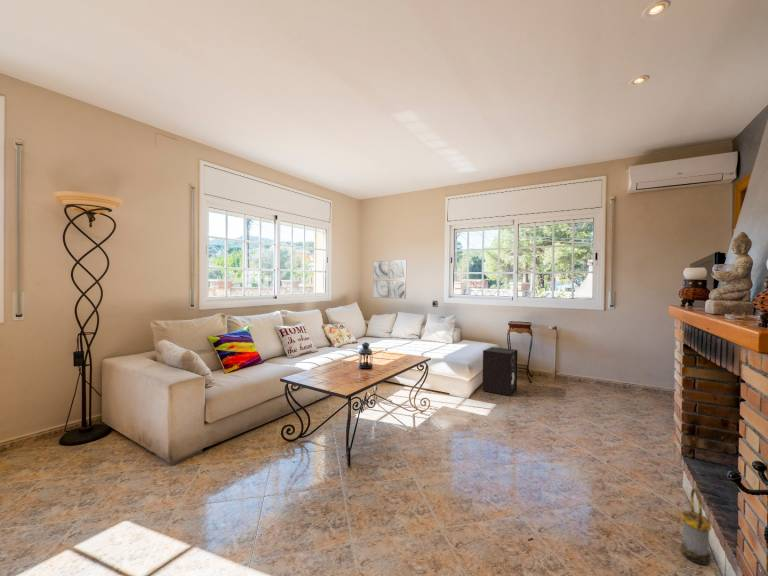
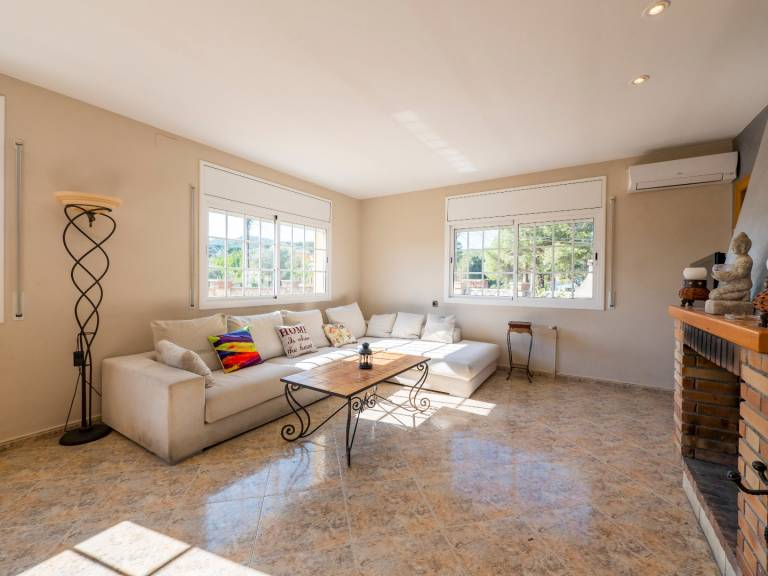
- lantern [680,487,712,566]
- speaker [481,346,518,397]
- wall art [372,259,407,300]
